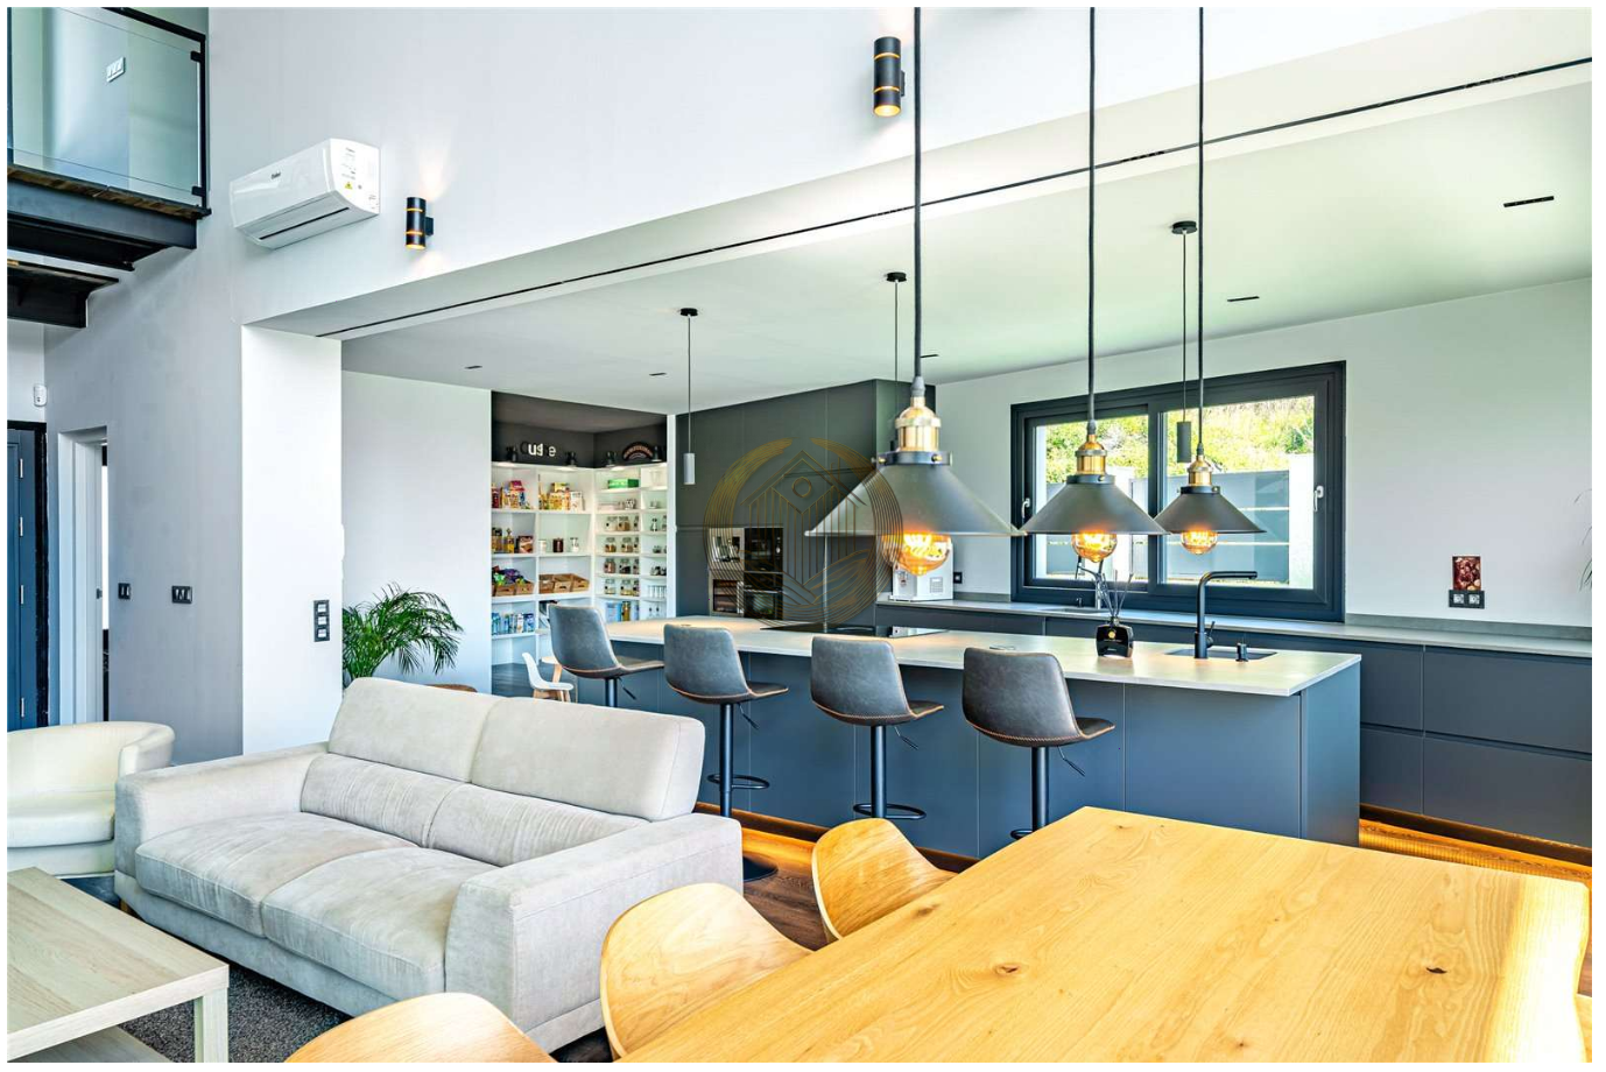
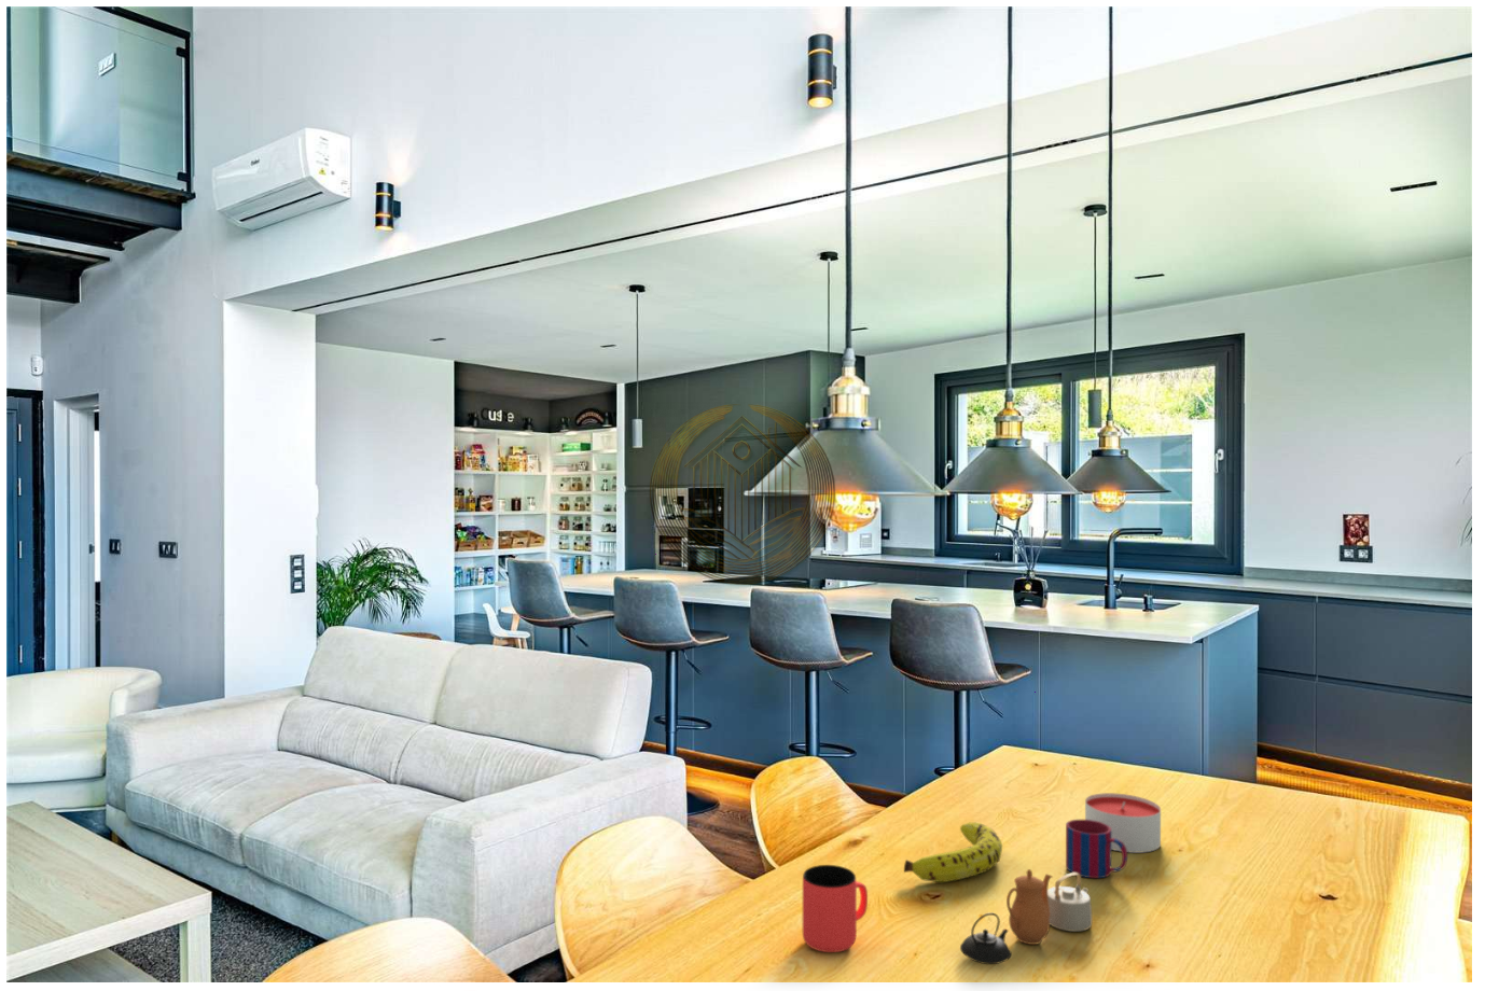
+ teapot [959,868,1093,966]
+ candle [1084,792,1162,854]
+ cup [802,864,869,953]
+ mug [1065,818,1129,879]
+ fruit [903,822,1004,884]
